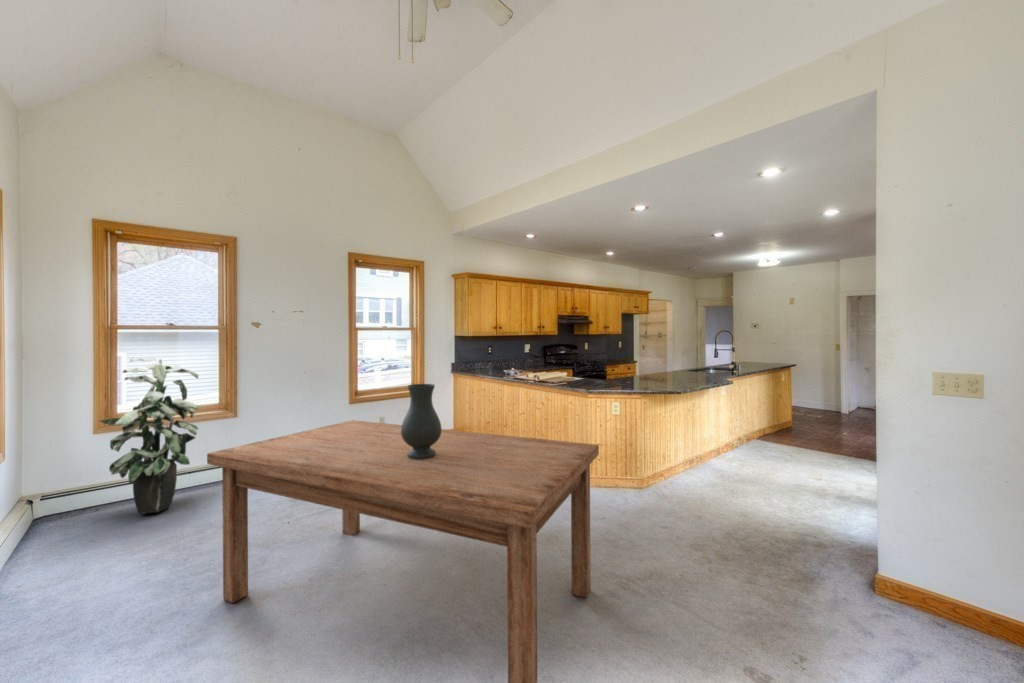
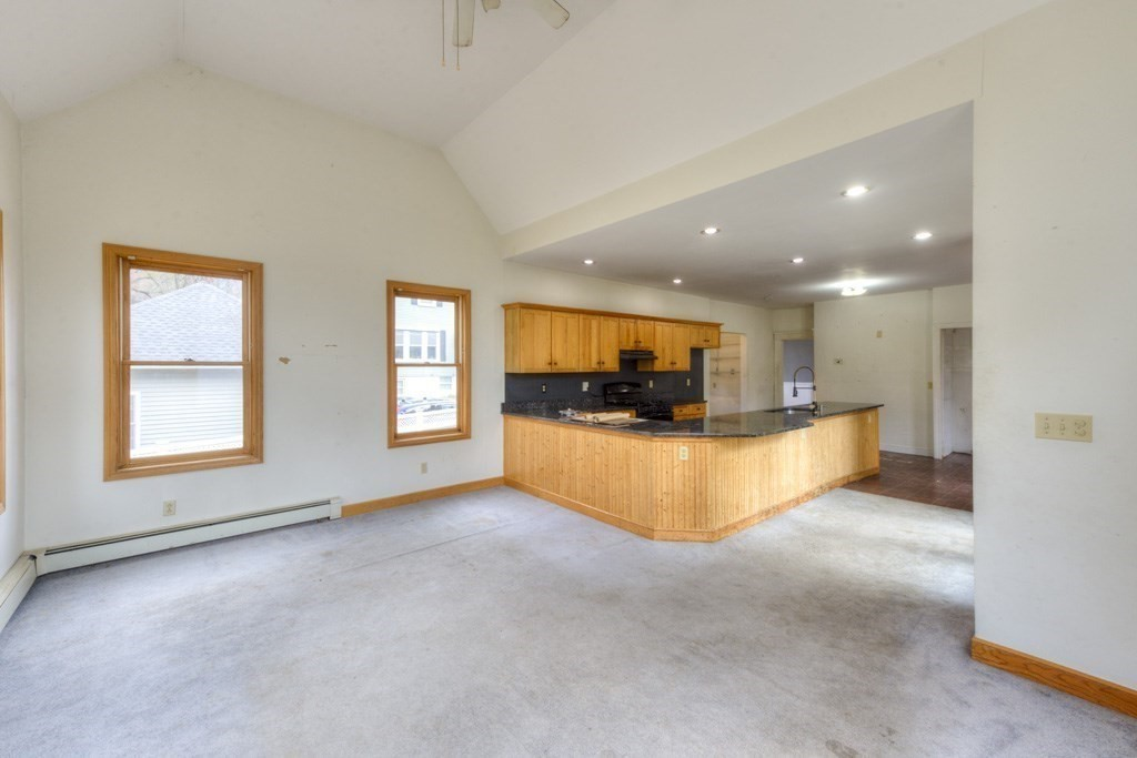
- dining table [206,419,600,683]
- vase [401,383,442,459]
- indoor plant [97,356,200,515]
